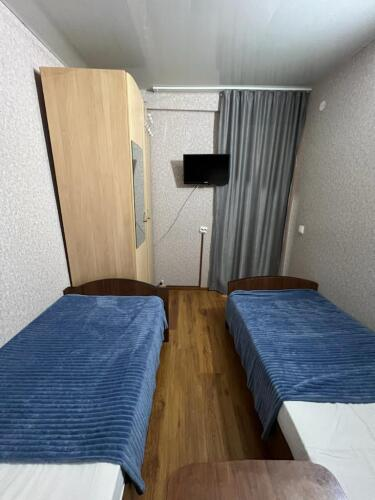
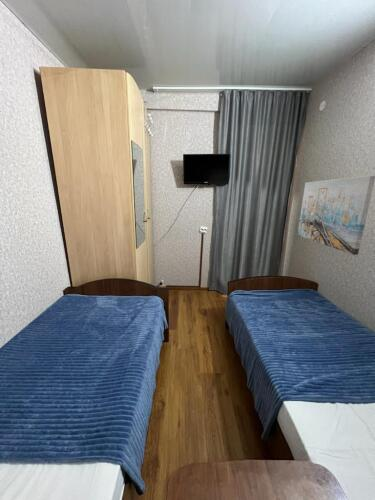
+ wall art [297,174,375,256]
